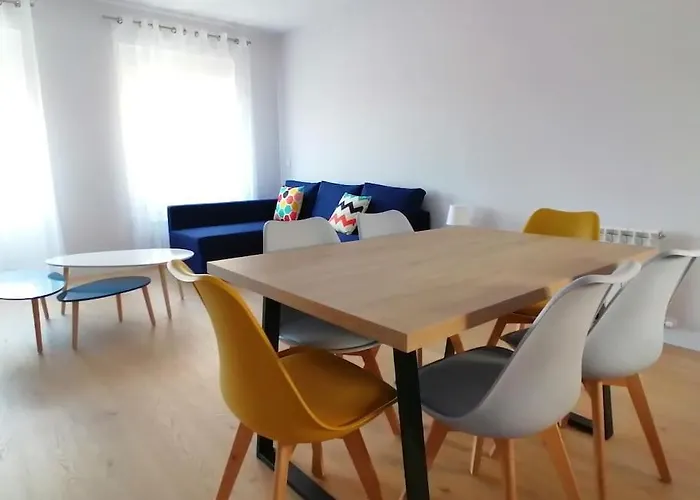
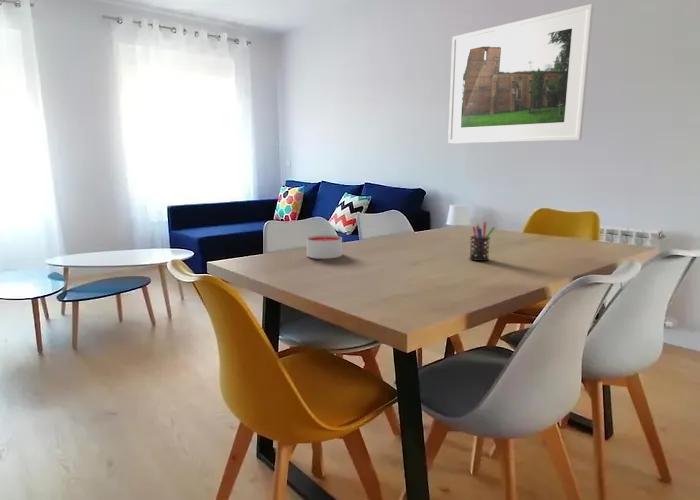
+ pen holder [468,221,496,262]
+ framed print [447,3,595,144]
+ candle [306,234,343,260]
